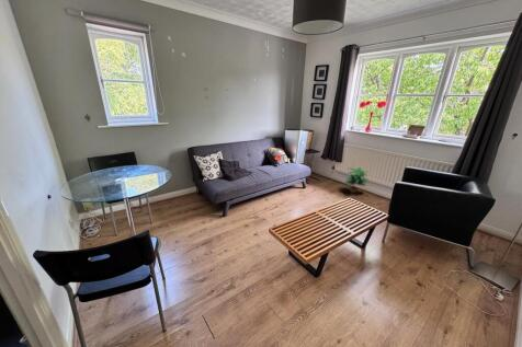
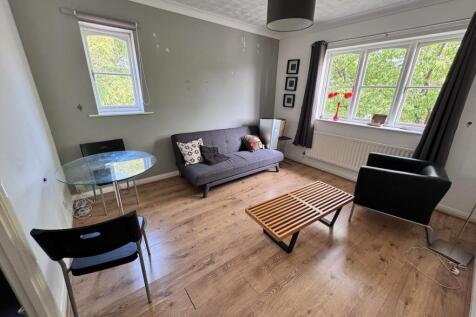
- potted plant [344,166,371,194]
